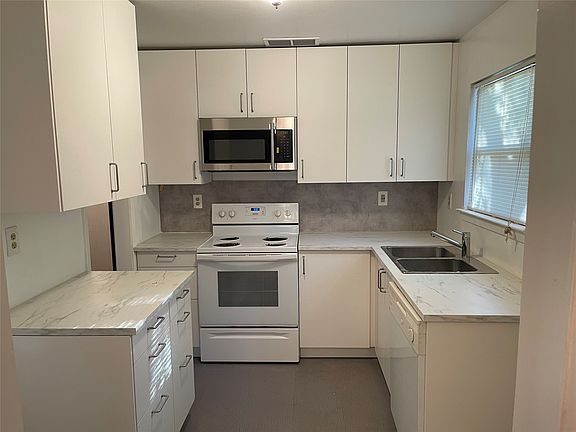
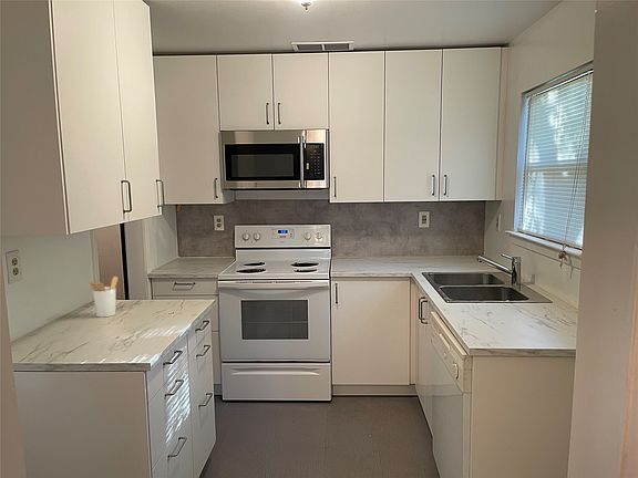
+ utensil holder [86,276,119,319]
